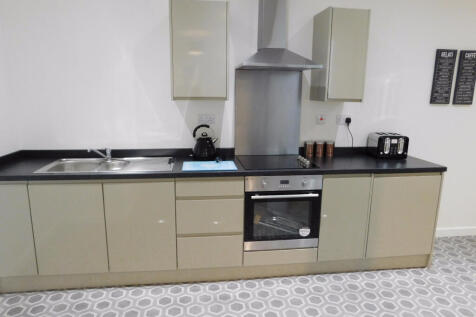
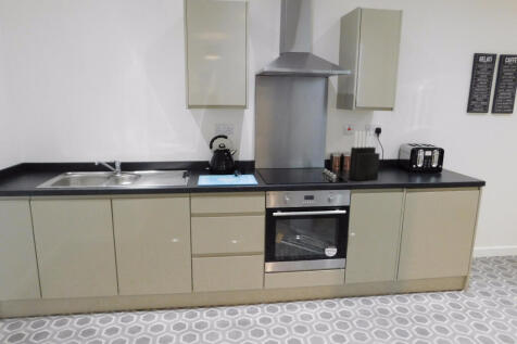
+ knife block [349,130,381,182]
